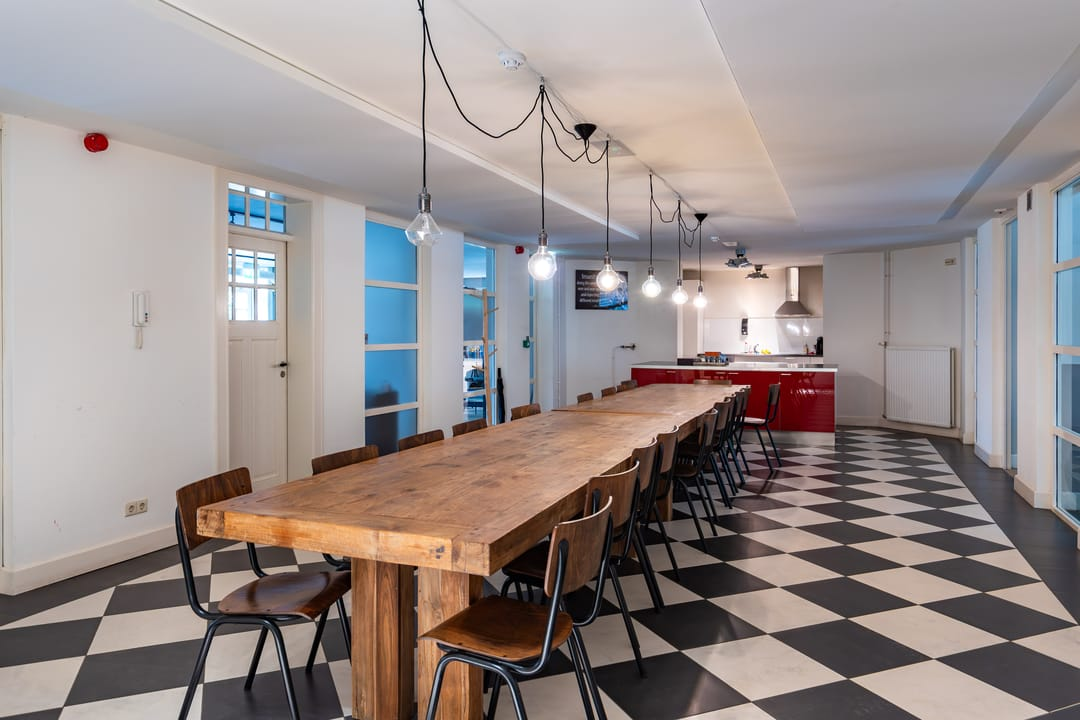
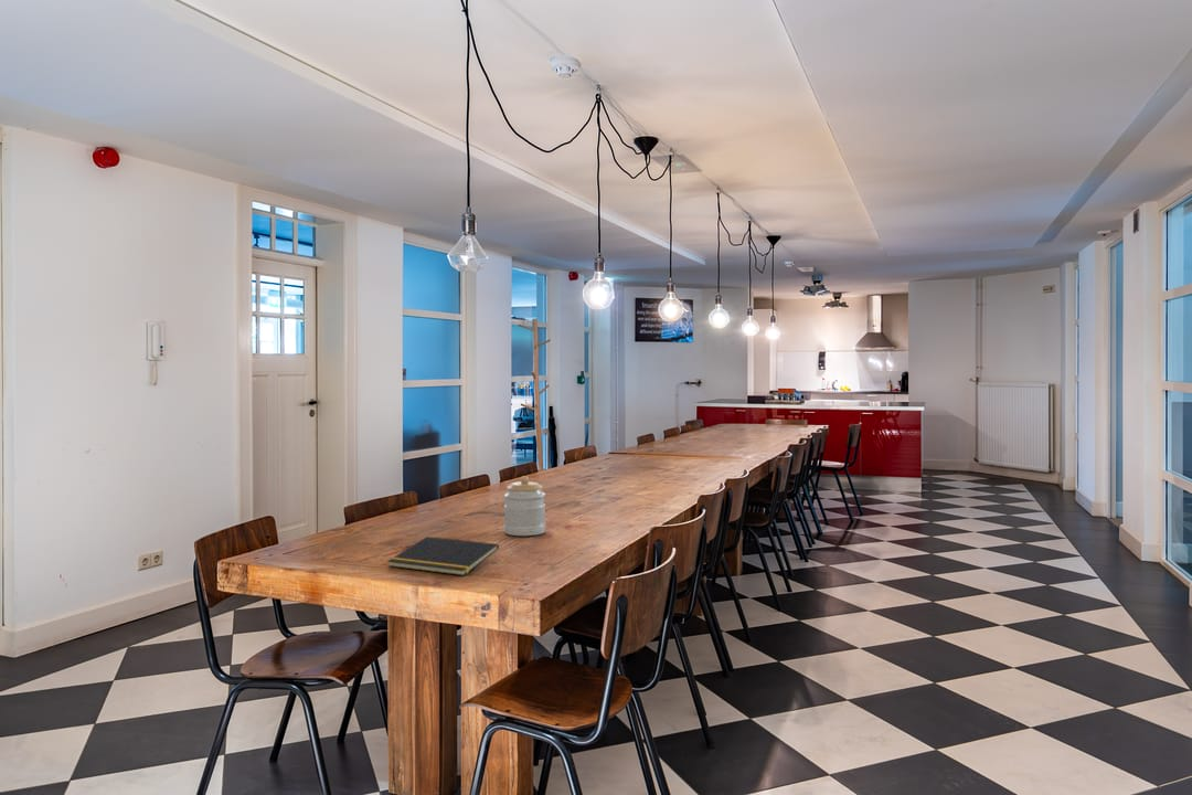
+ notepad [386,536,500,576]
+ jar [502,475,546,537]
